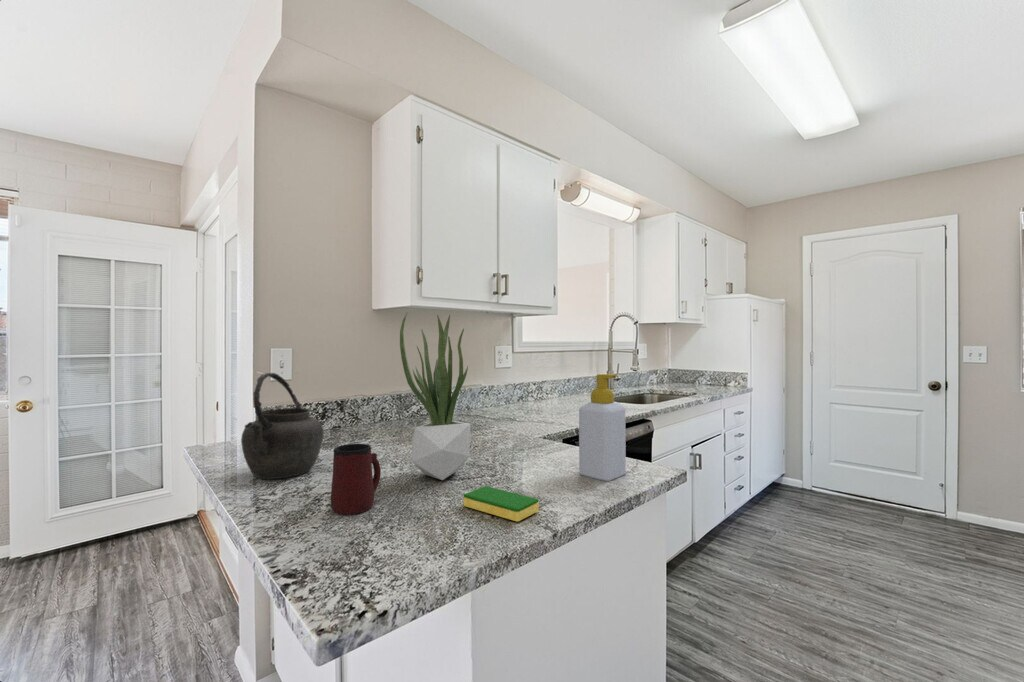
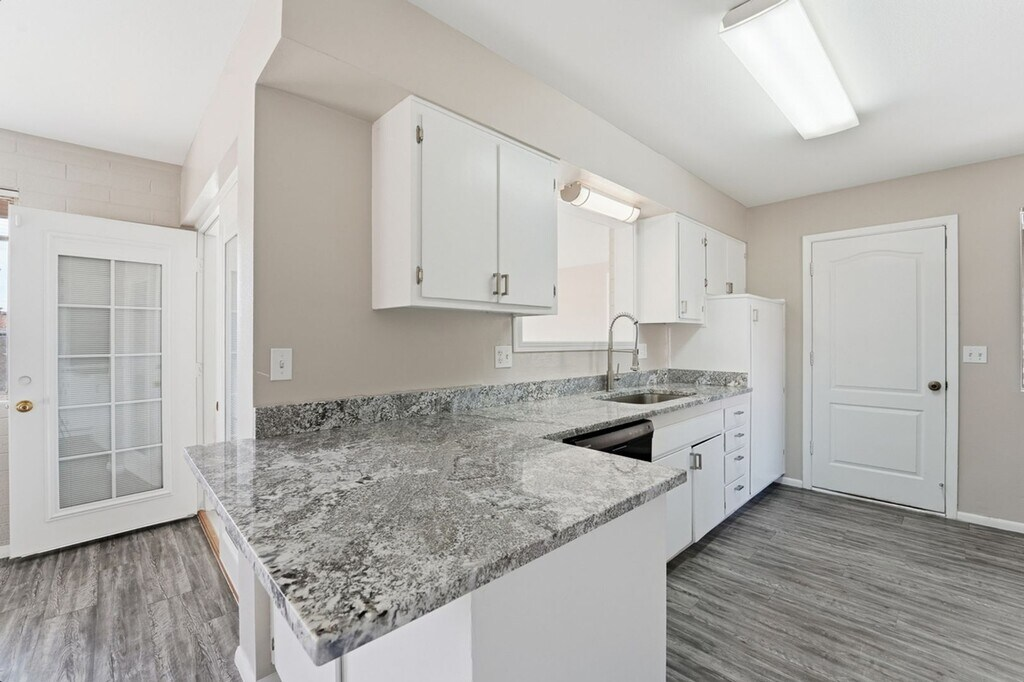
- potted plant [399,312,472,481]
- kettle [240,372,324,480]
- mug [330,443,382,515]
- soap bottle [578,373,627,482]
- dish sponge [463,485,540,523]
